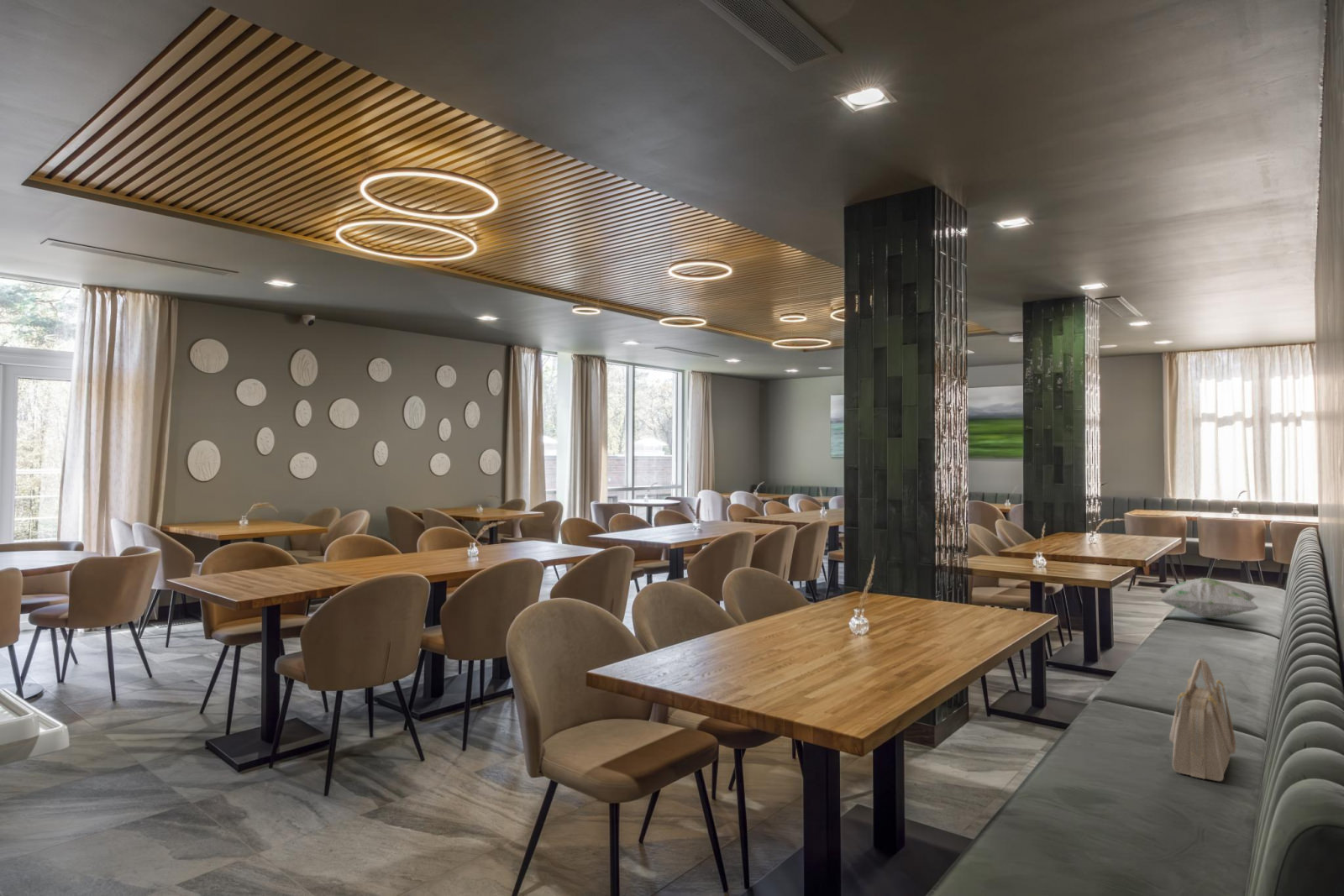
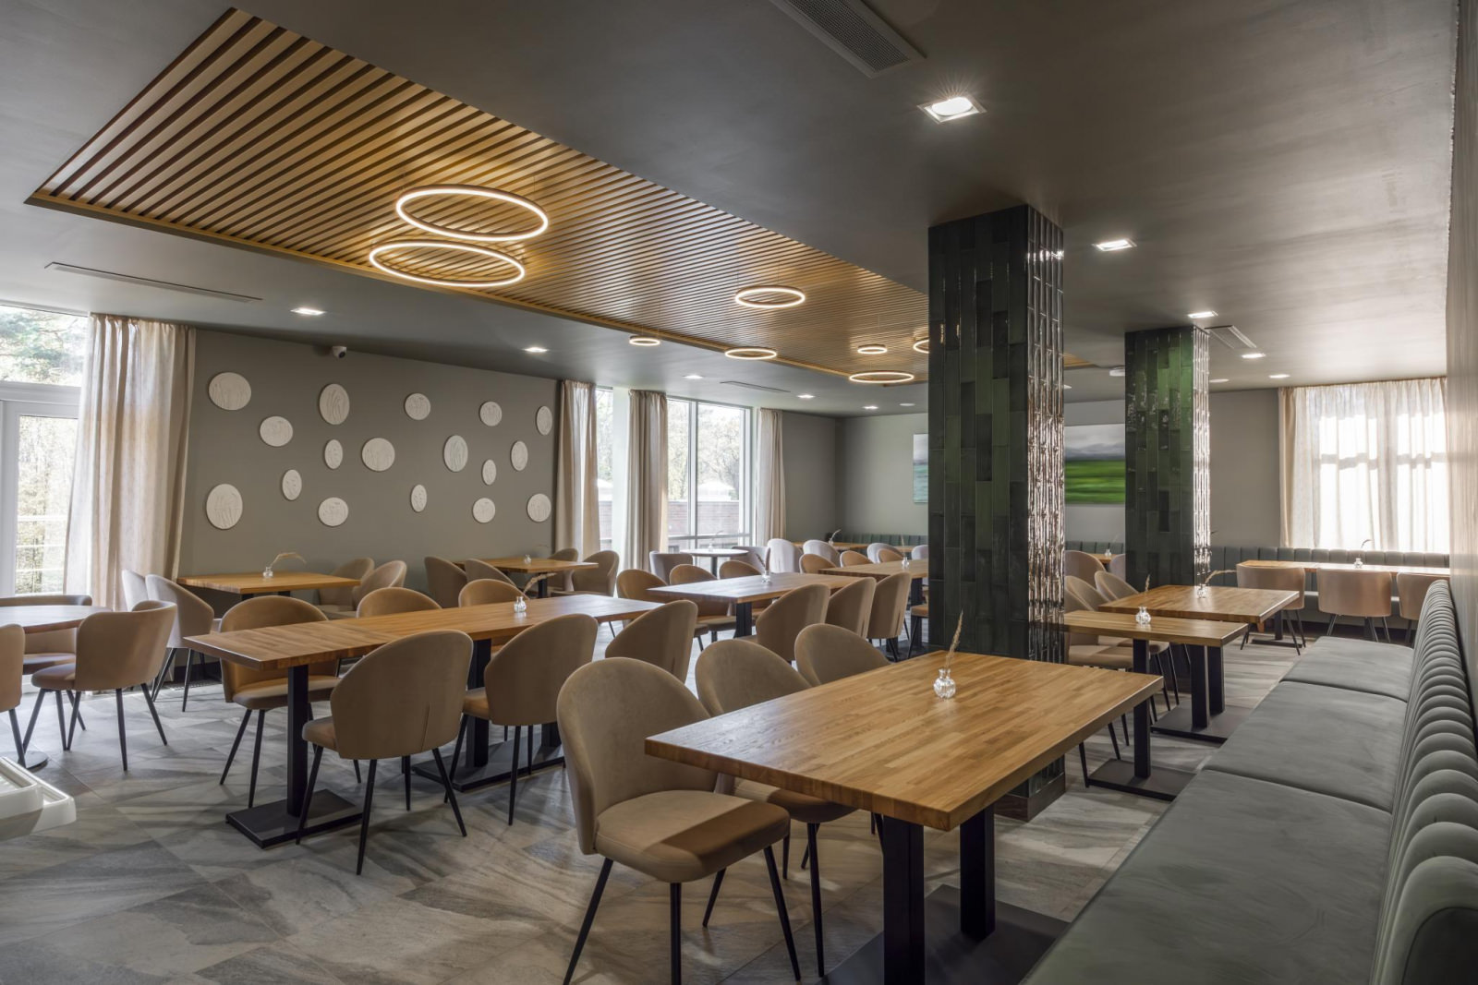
- decorative pillow [1158,577,1260,619]
- handbag [1168,658,1236,782]
